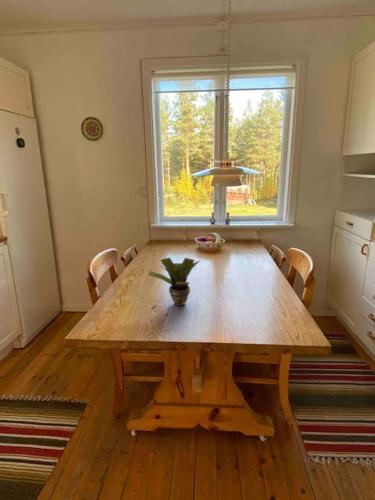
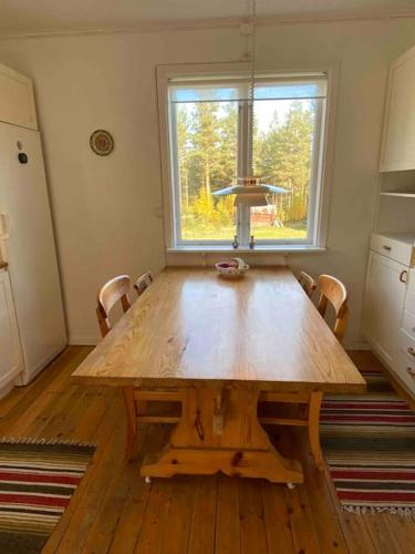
- potted plant [147,256,202,307]
